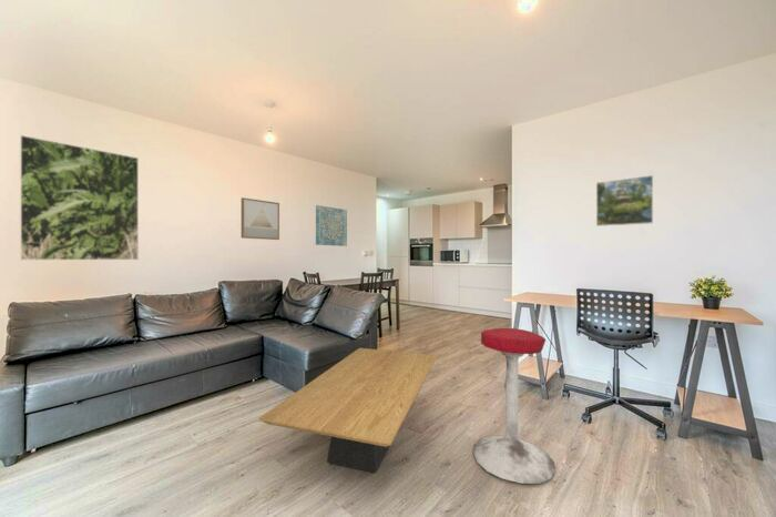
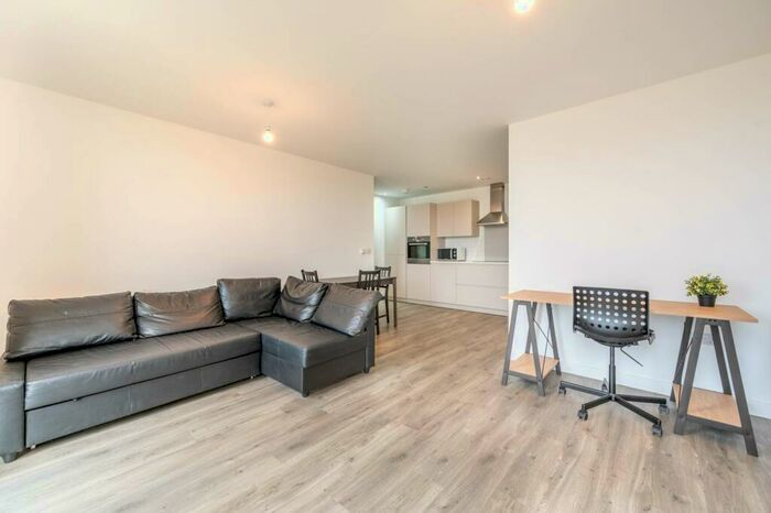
- coffee table [258,347,438,474]
- wall art [315,204,348,247]
- stool [472,327,557,485]
- wall art [241,196,280,241]
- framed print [595,174,654,227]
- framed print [20,134,140,261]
